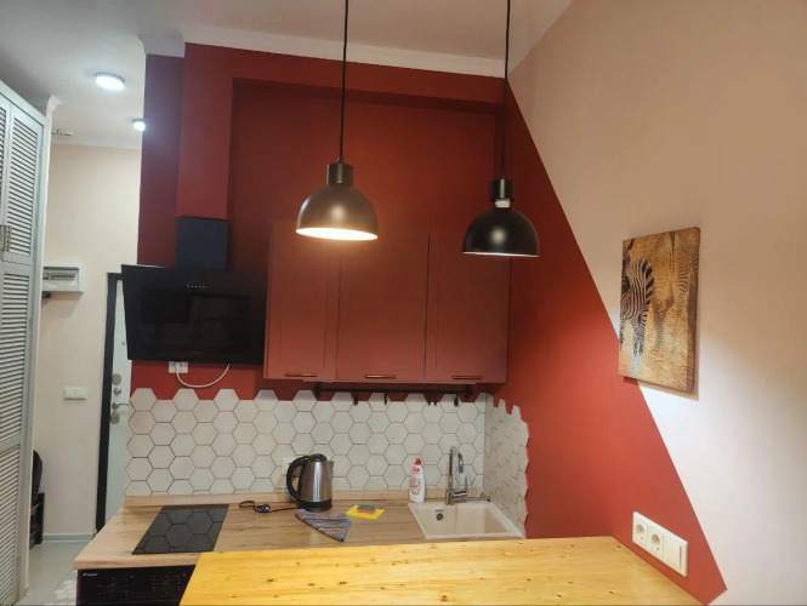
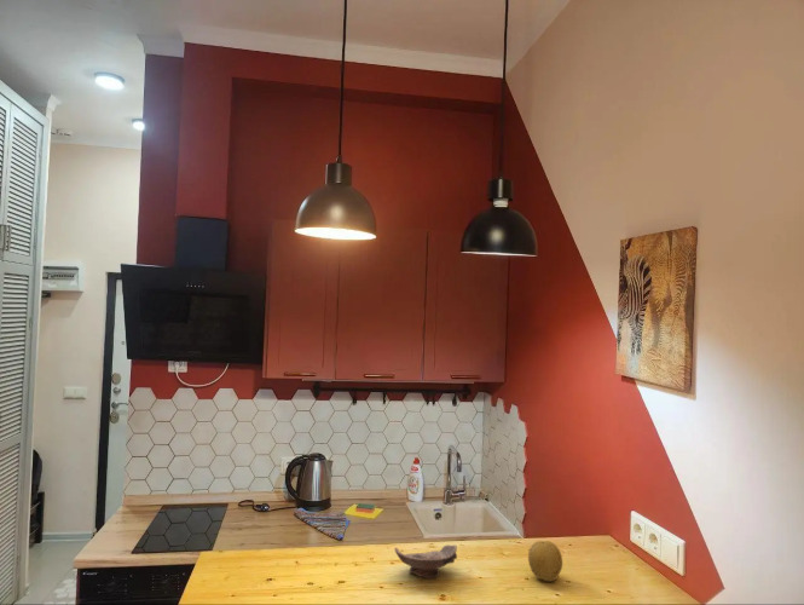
+ fruit [527,540,563,582]
+ ceramic bowl [393,543,458,580]
